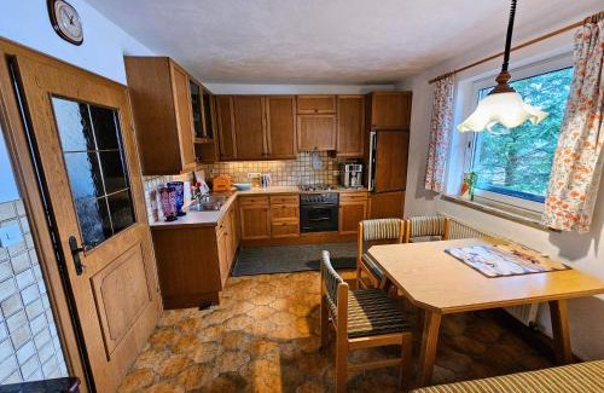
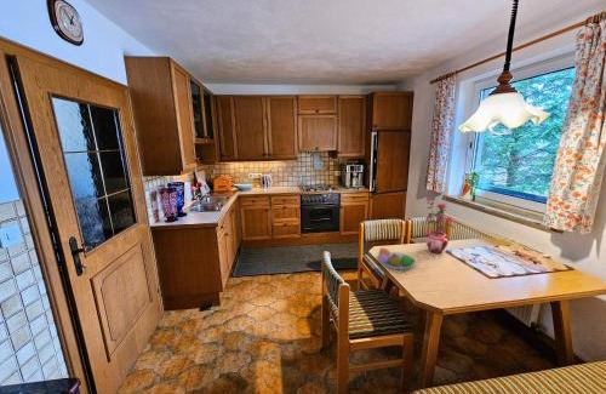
+ potted plant [423,200,456,255]
+ fruit bowl [376,246,418,270]
